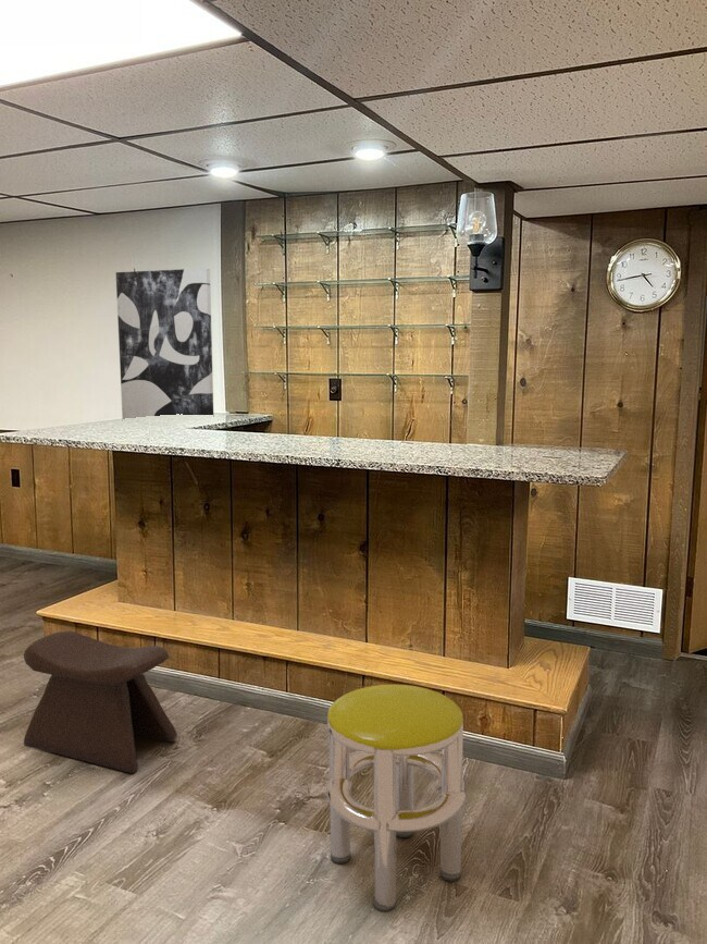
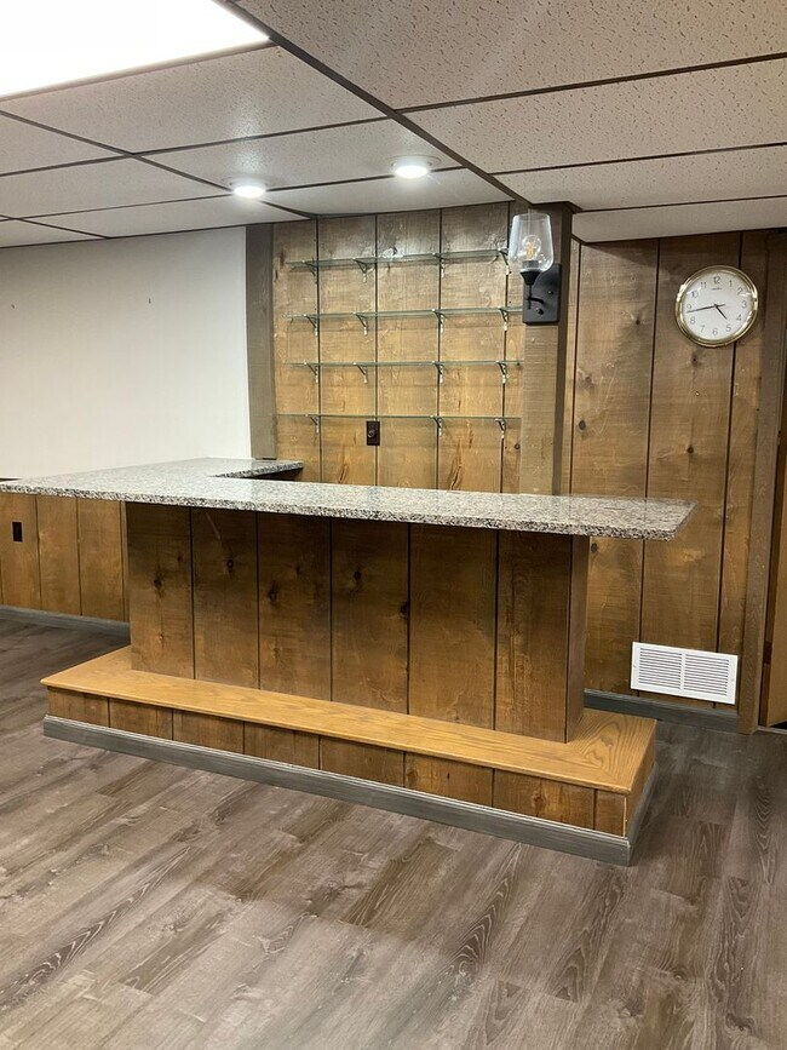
- wall art [115,267,214,420]
- stool [23,629,178,774]
- stool [325,683,468,914]
